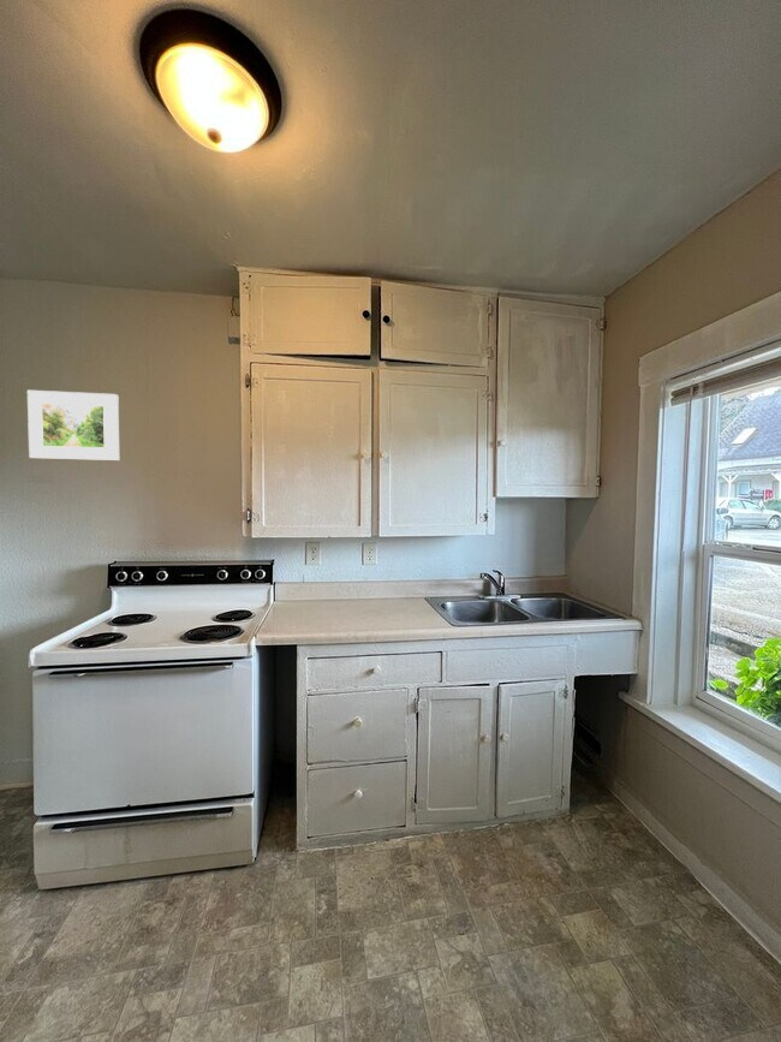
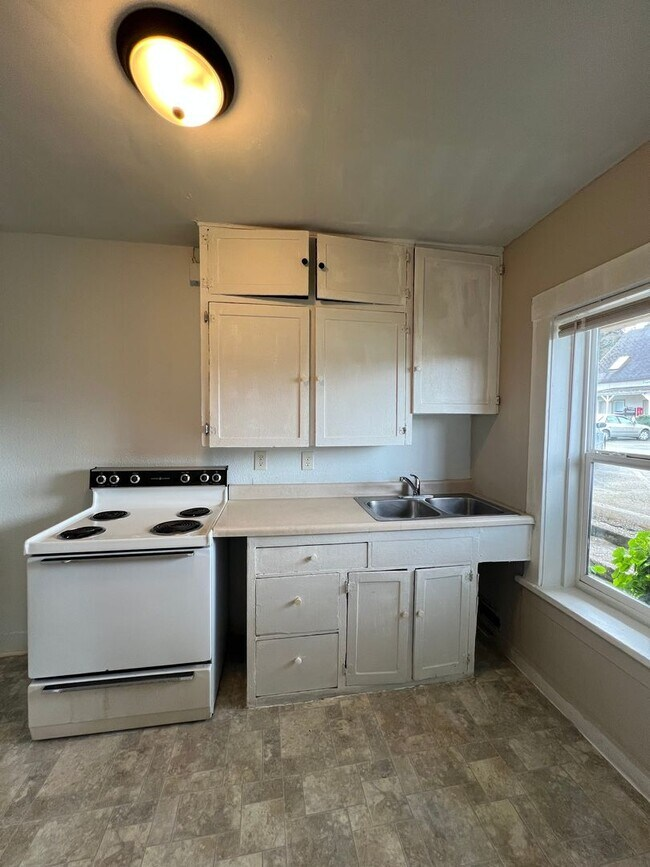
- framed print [26,389,120,462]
